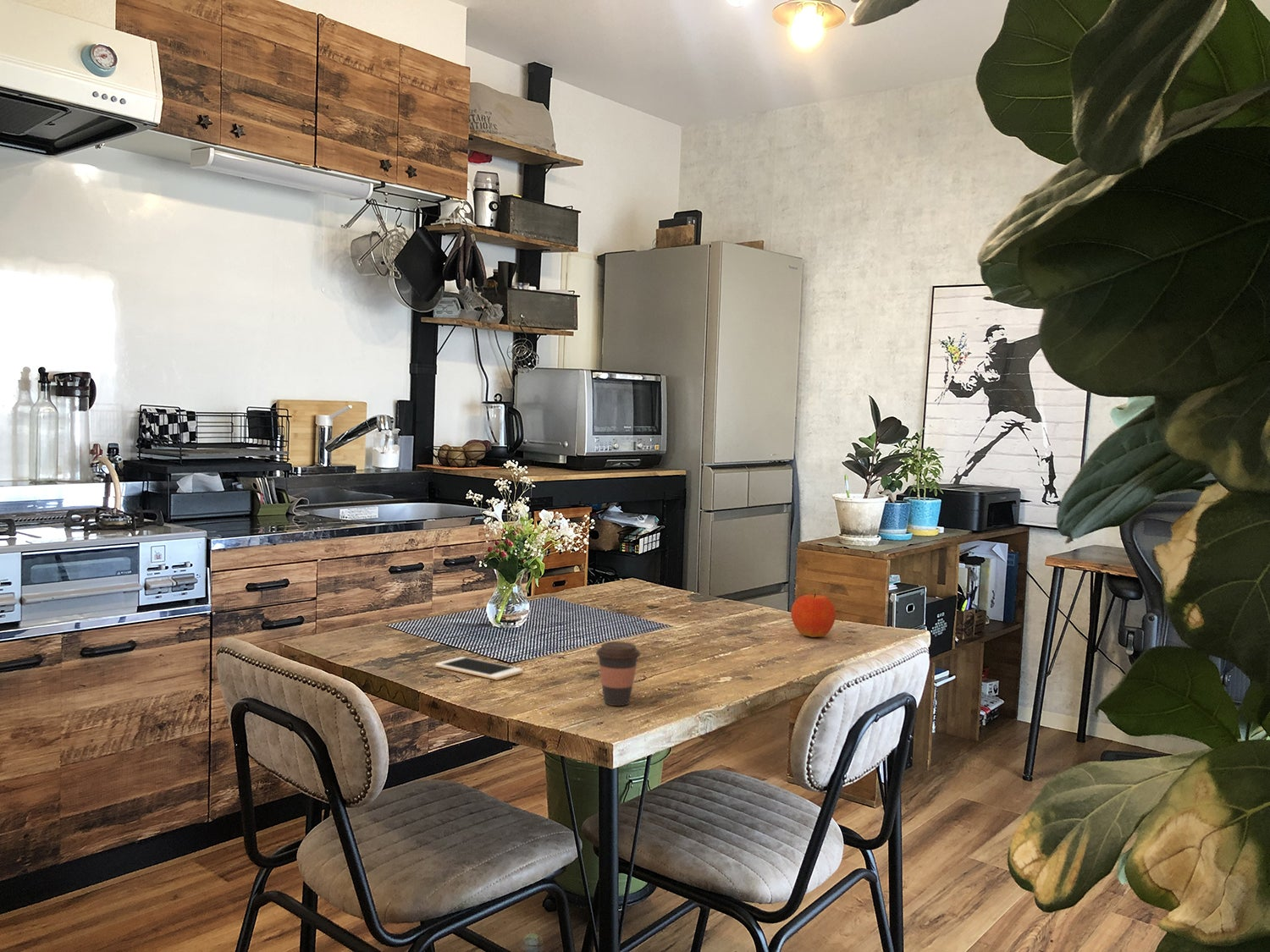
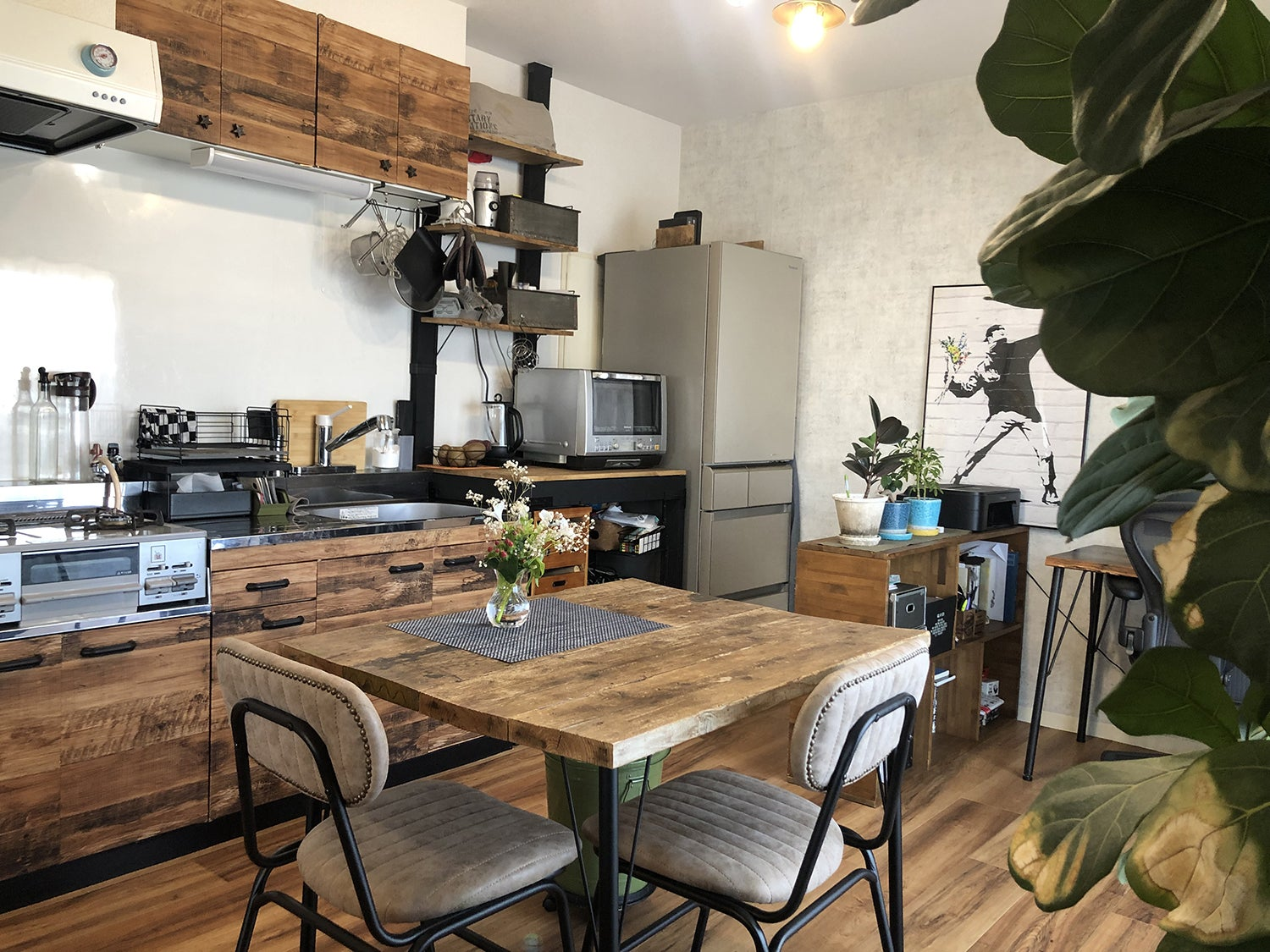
- cell phone [434,656,524,680]
- coffee cup [595,641,642,707]
- fruit [790,593,837,638]
